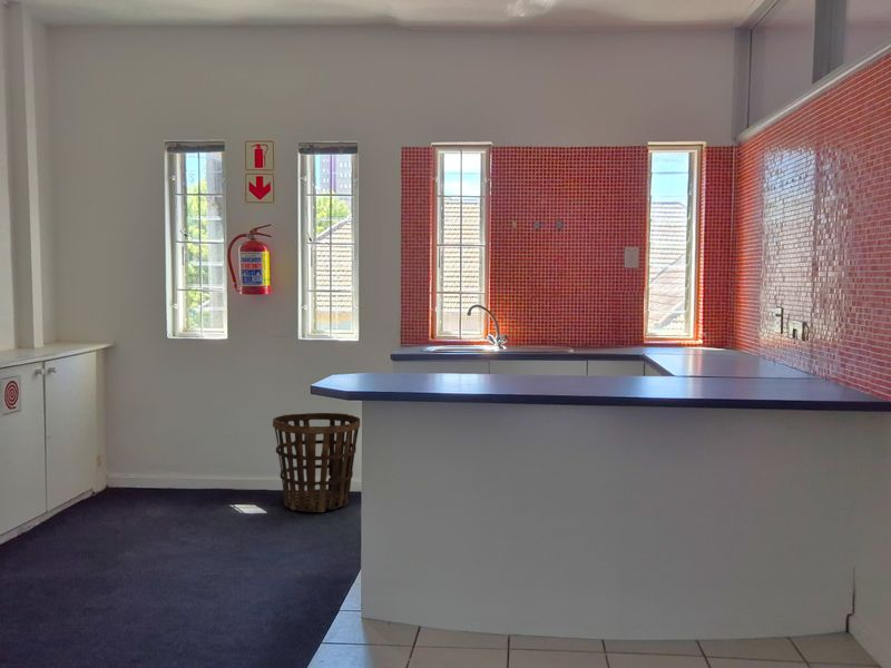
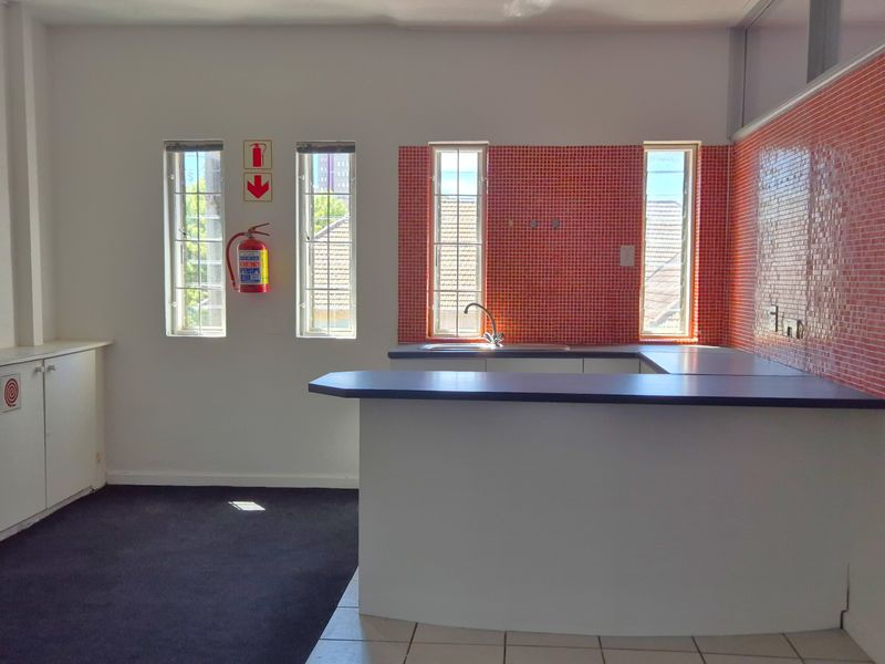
- basket [272,412,361,513]
